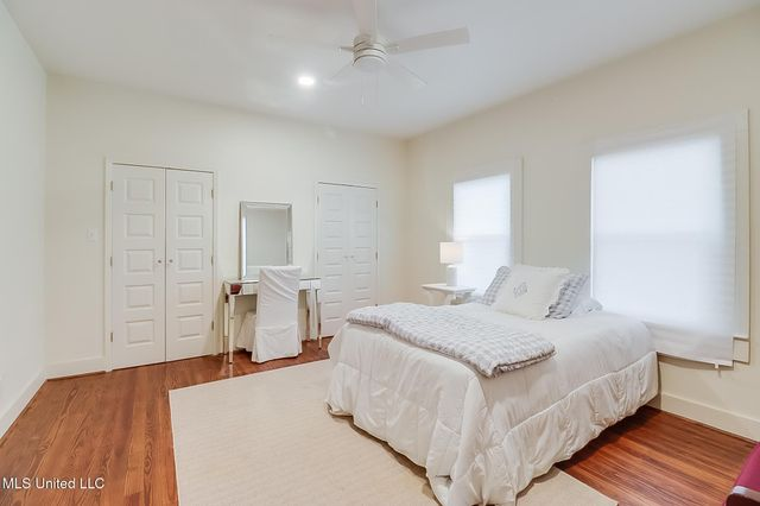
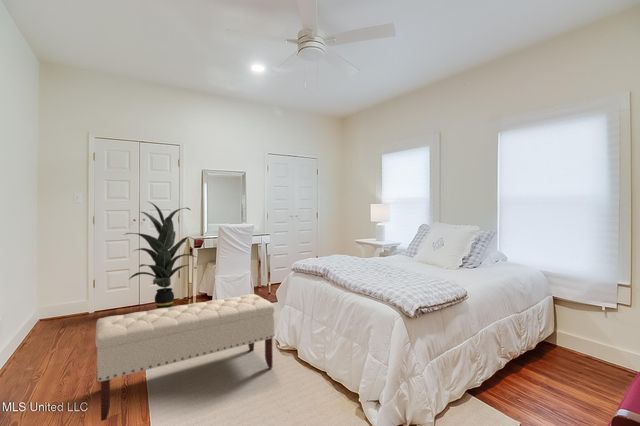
+ bench [94,293,276,422]
+ indoor plant [123,200,197,309]
